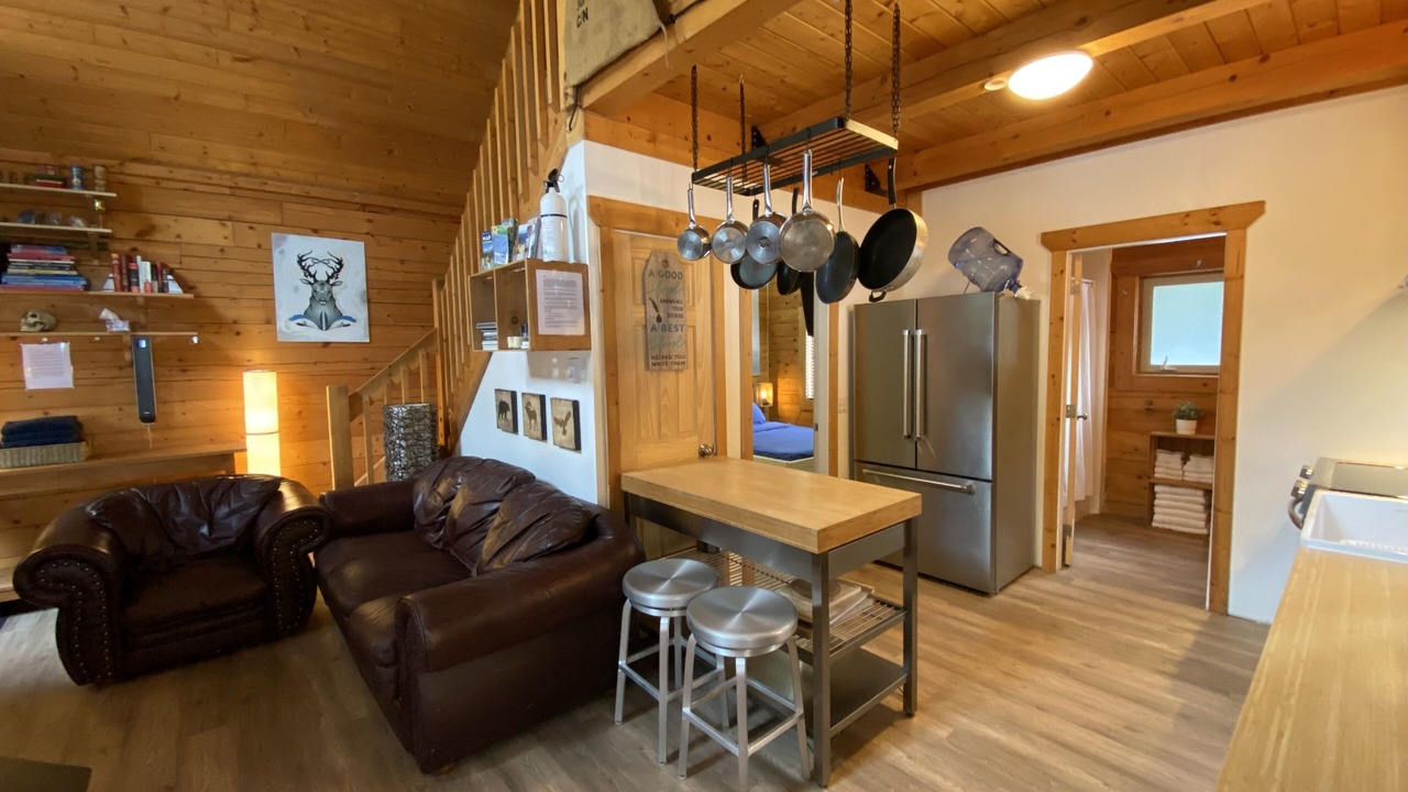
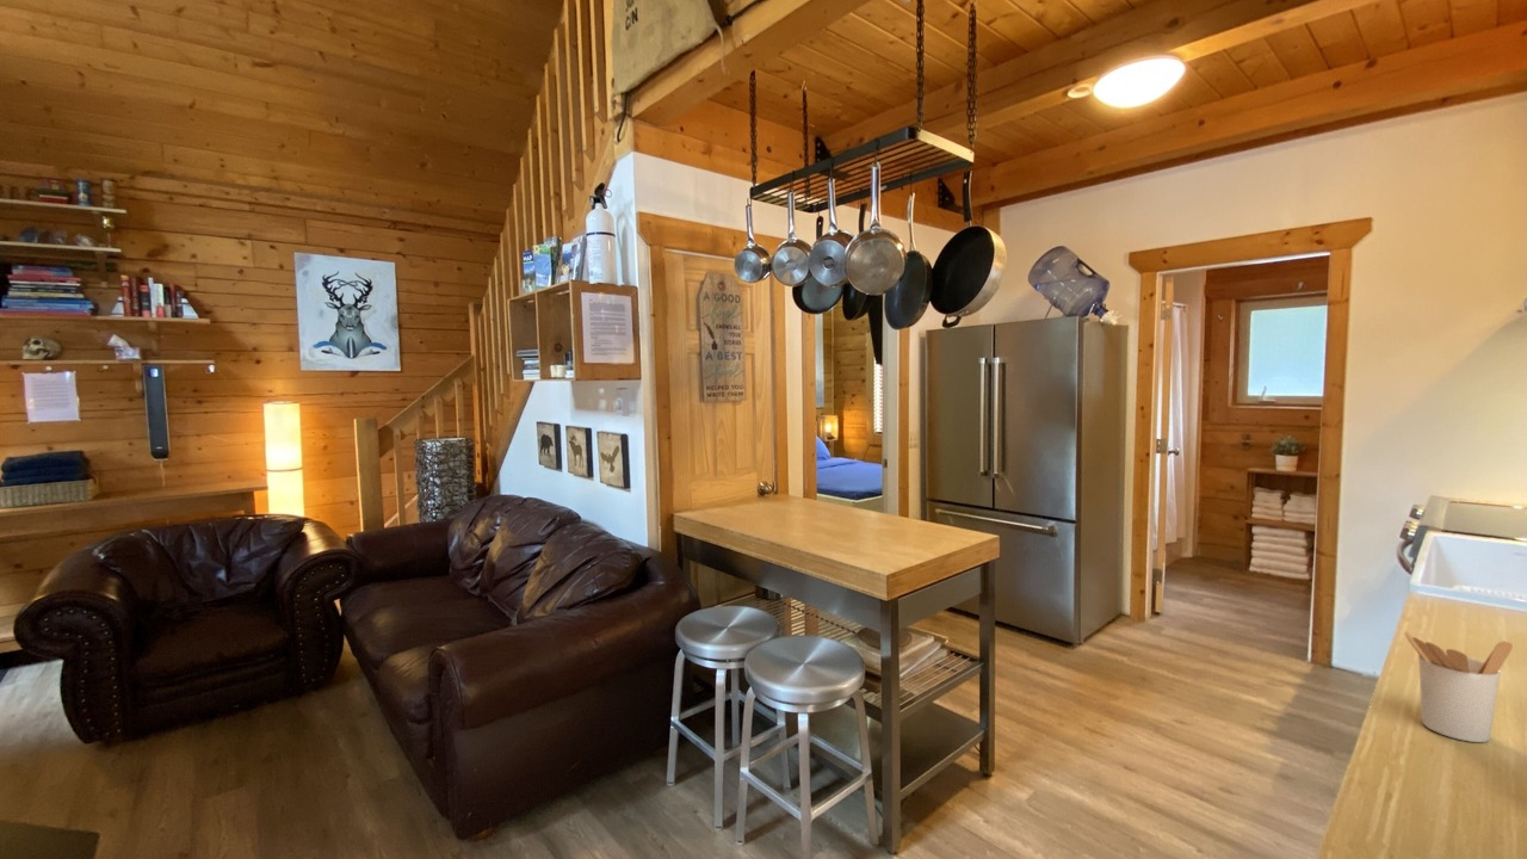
+ utensil holder [1403,631,1514,743]
